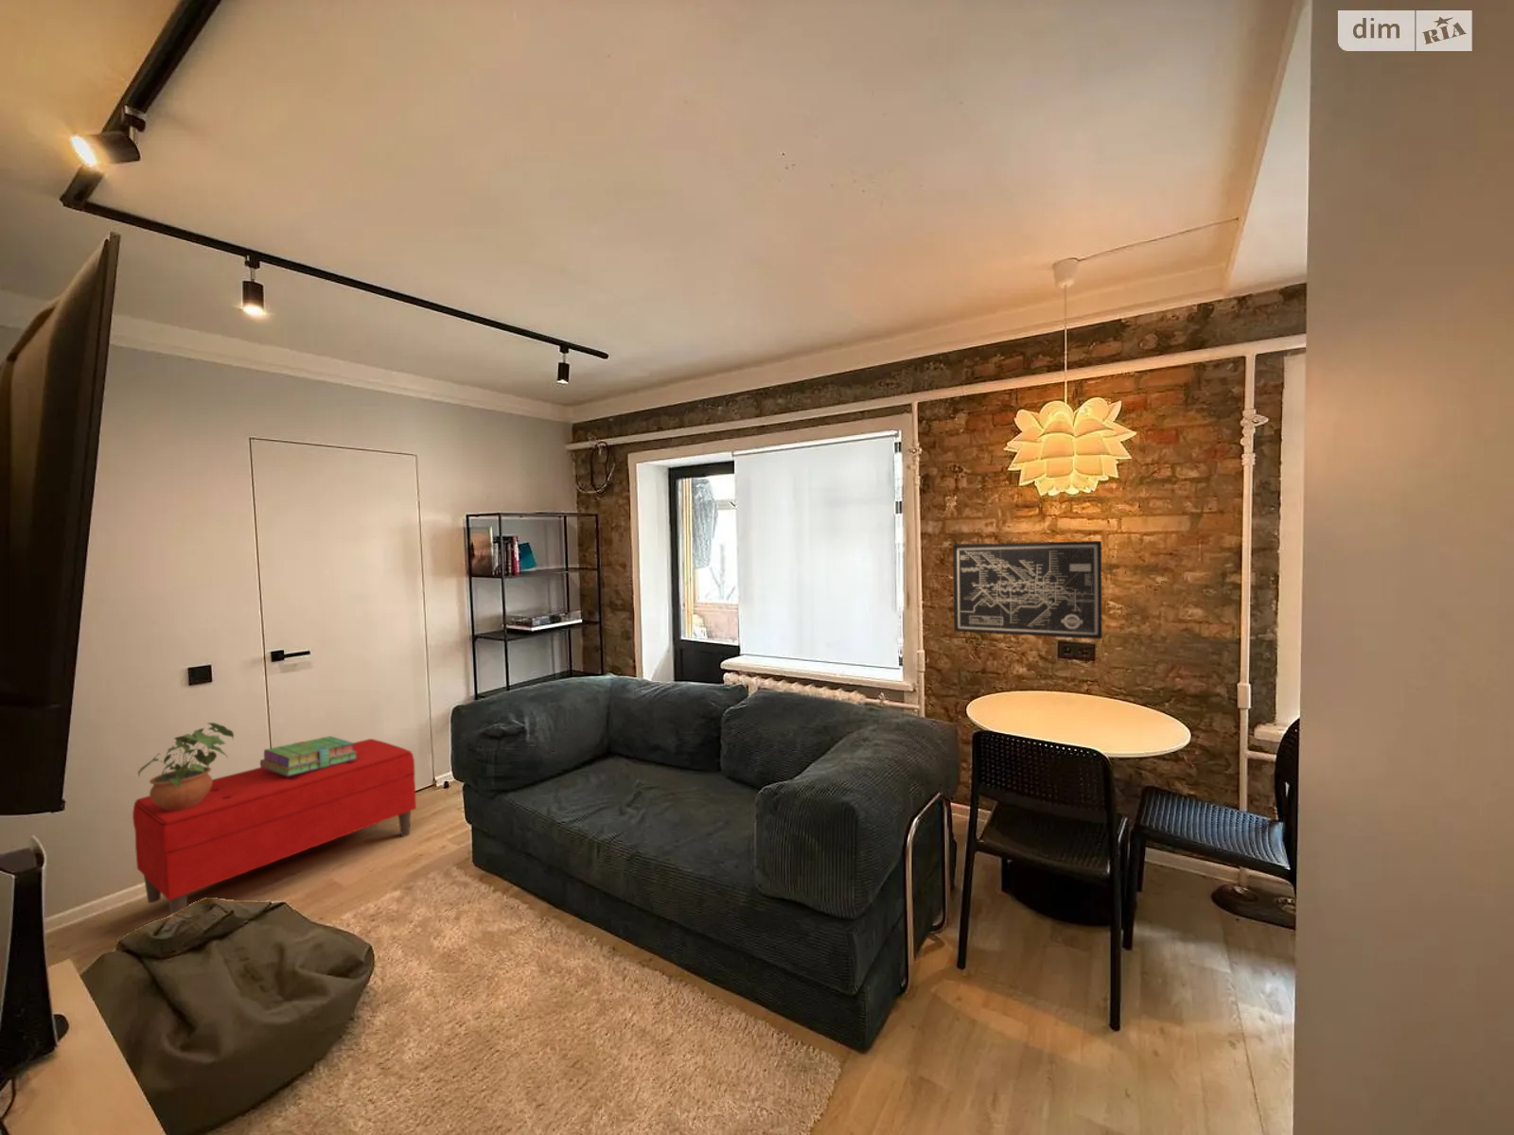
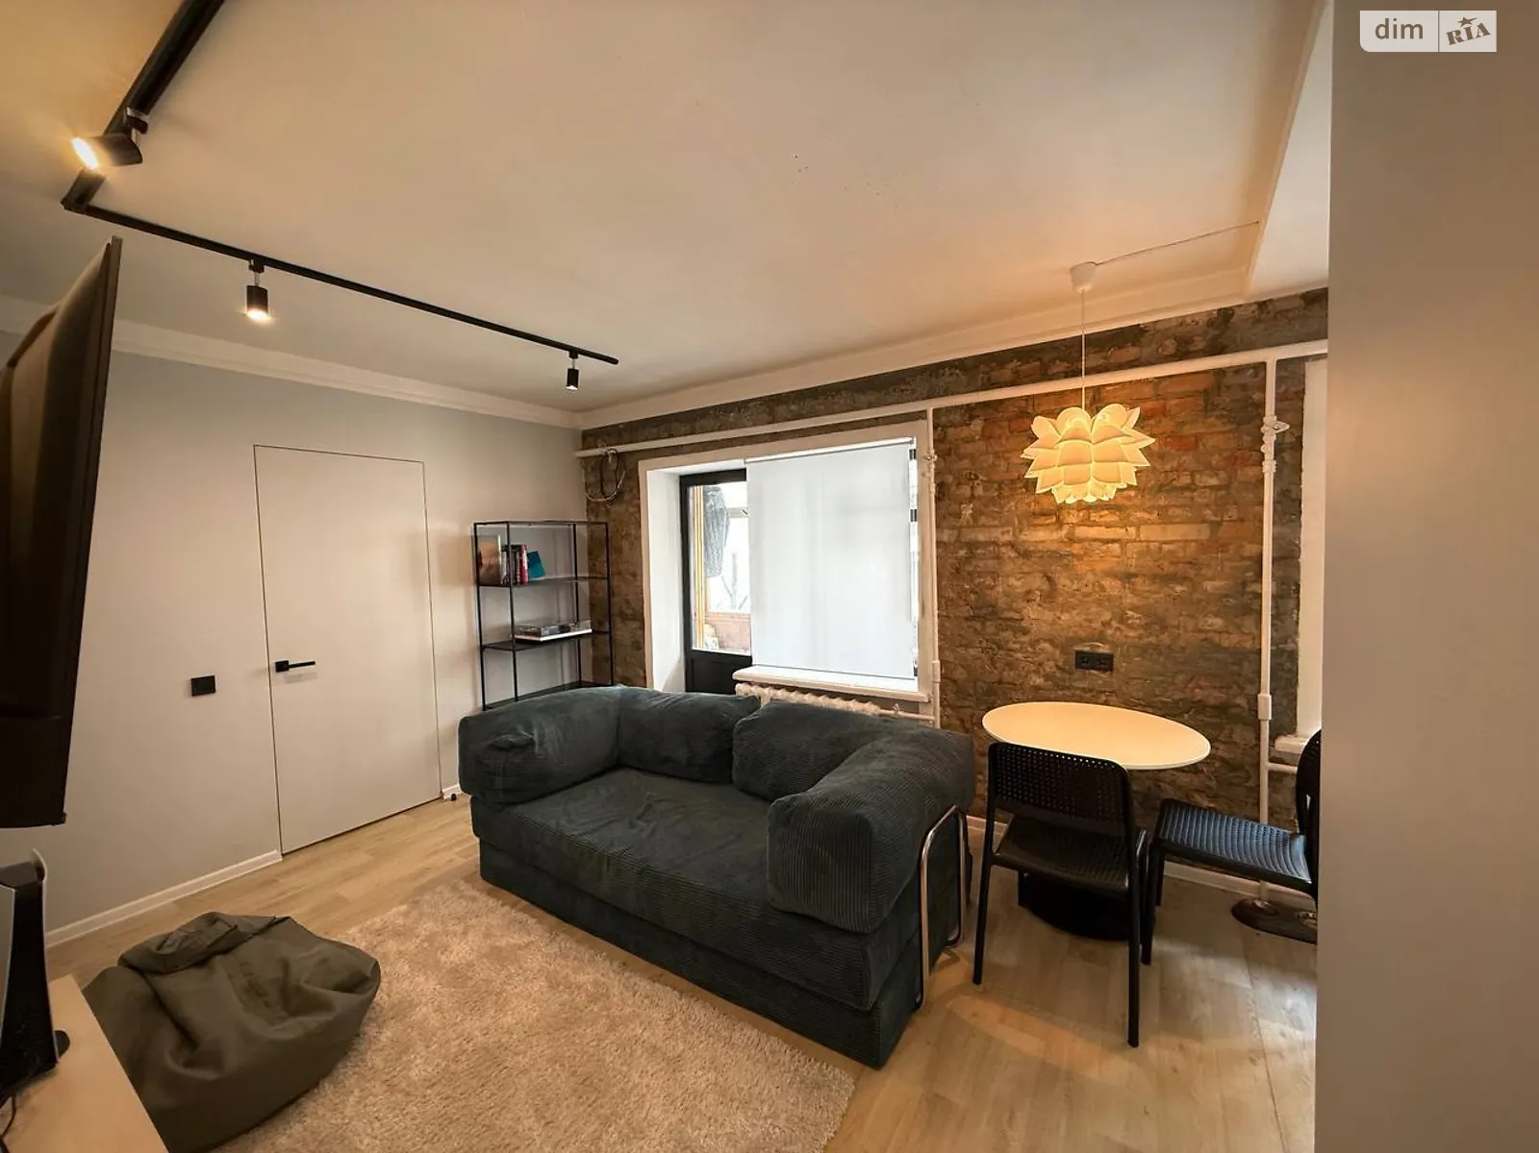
- potted plant [137,721,235,812]
- wall art [953,540,1104,640]
- bench [131,738,417,916]
- stack of books [259,734,356,776]
